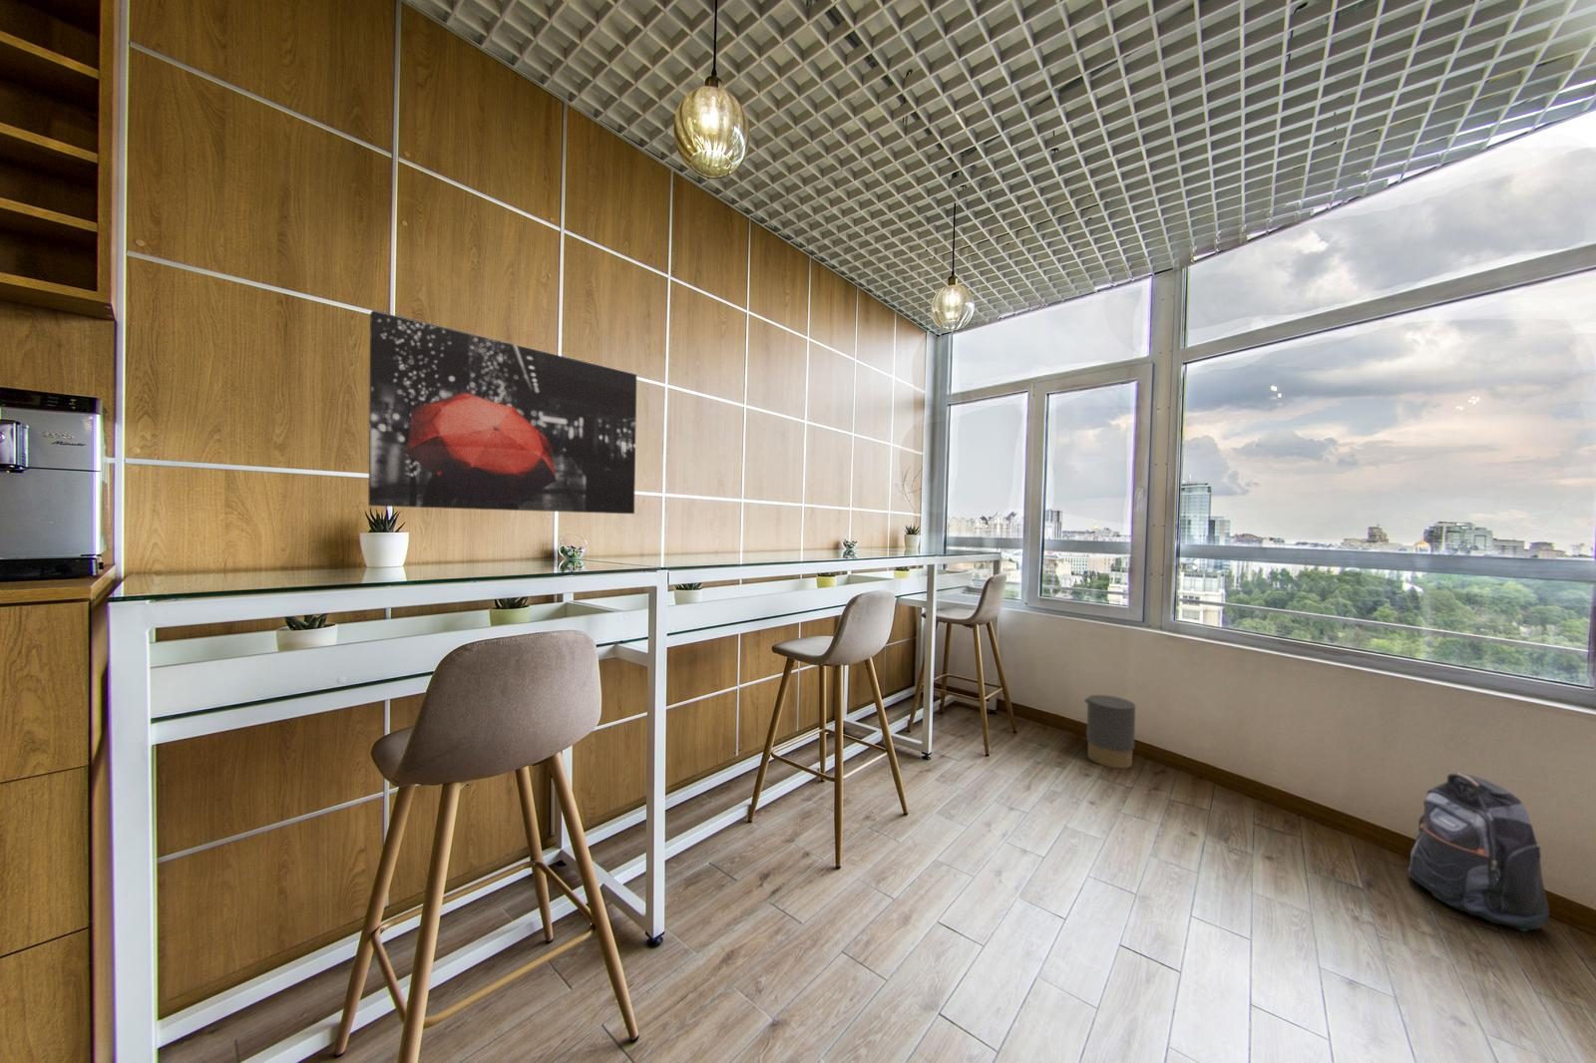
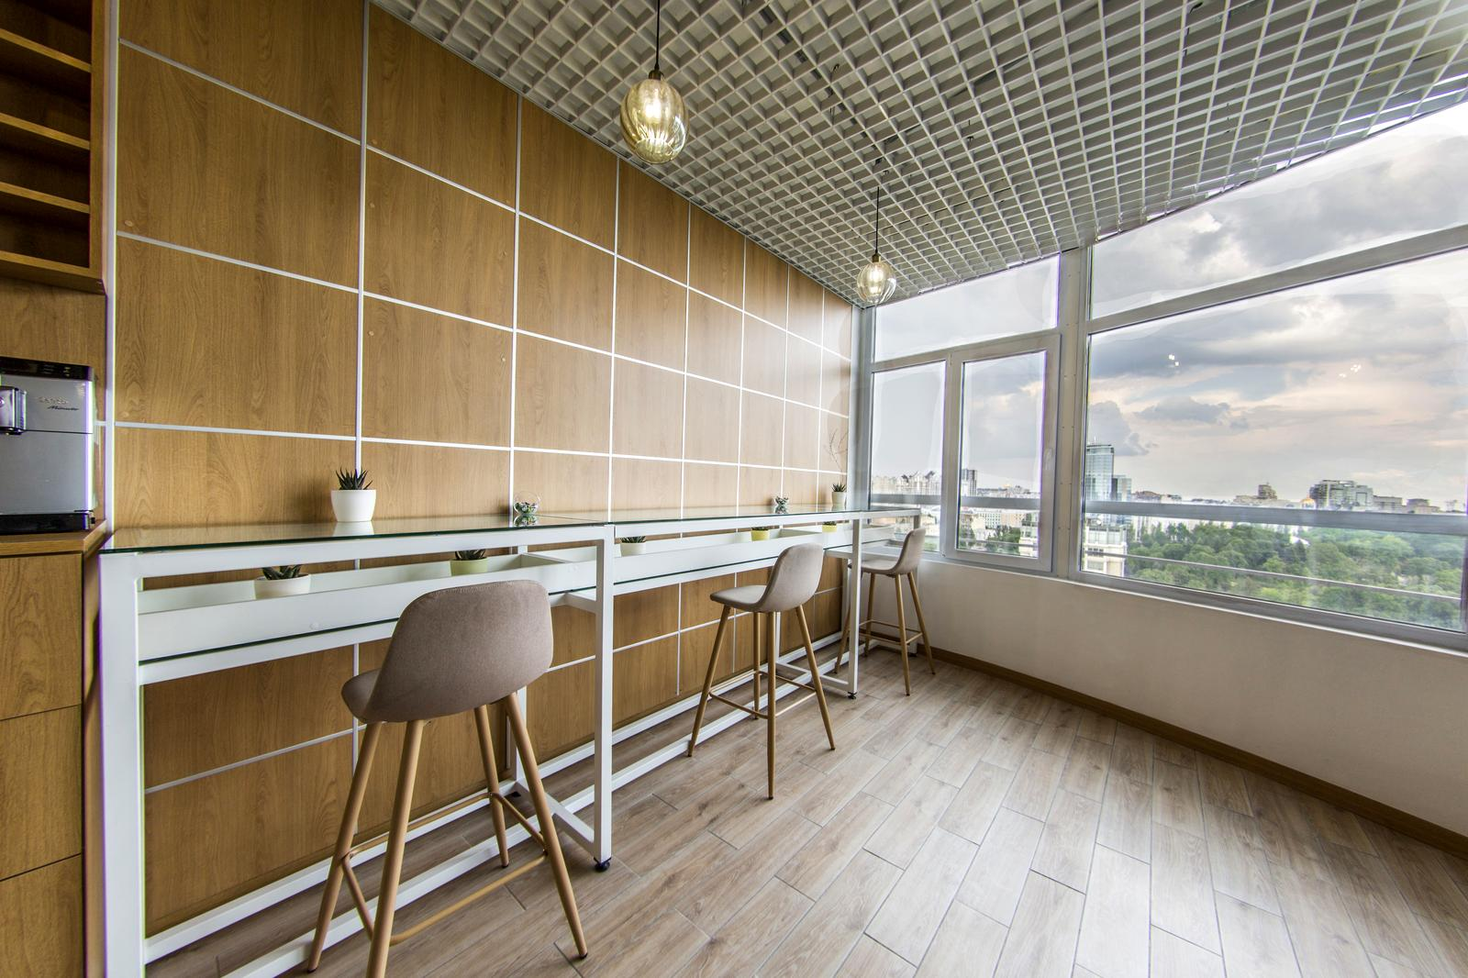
- backpack [1406,772,1550,932]
- trash can [1083,694,1136,770]
- wall art [367,310,637,515]
